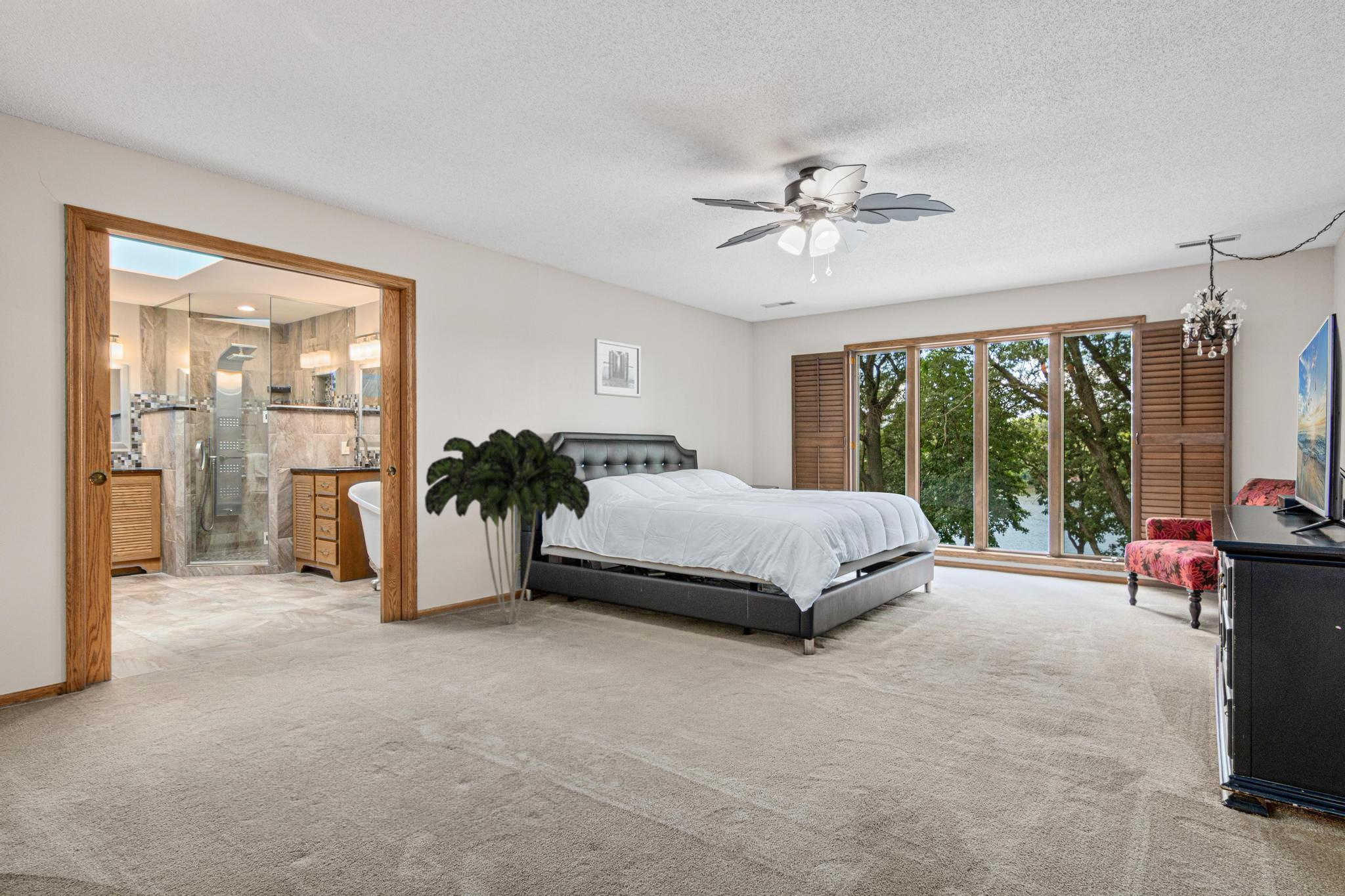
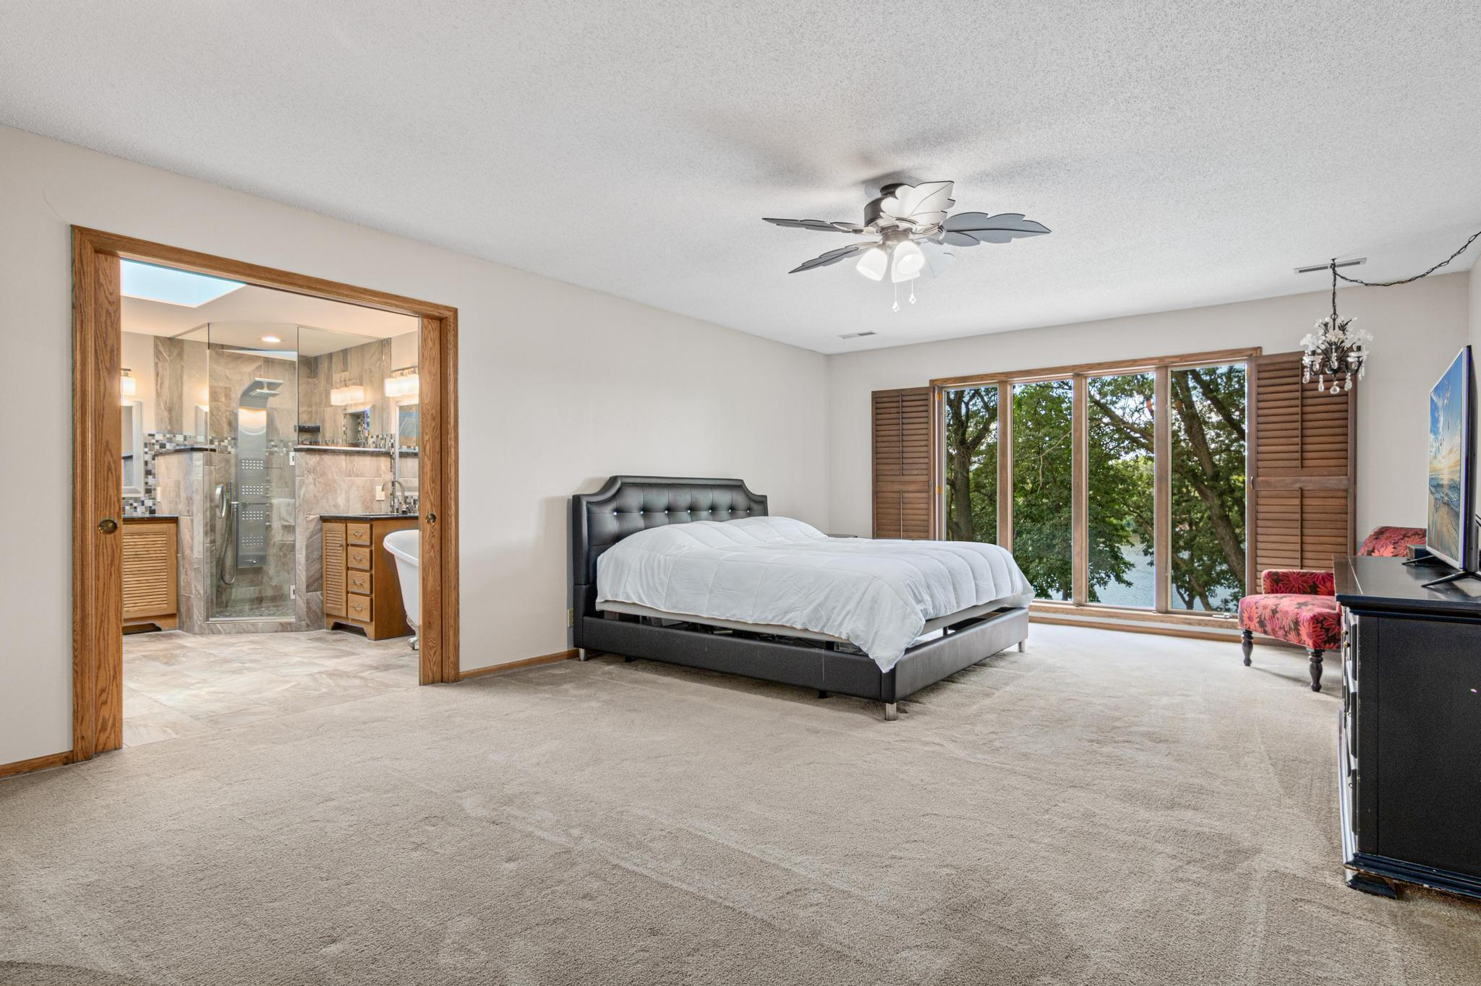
- indoor plant [424,428,590,625]
- wall art [594,337,642,398]
